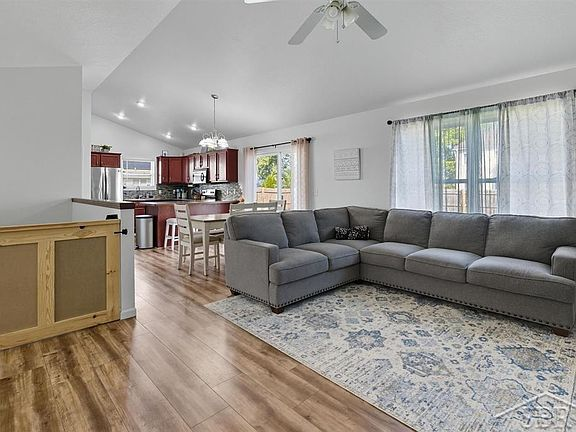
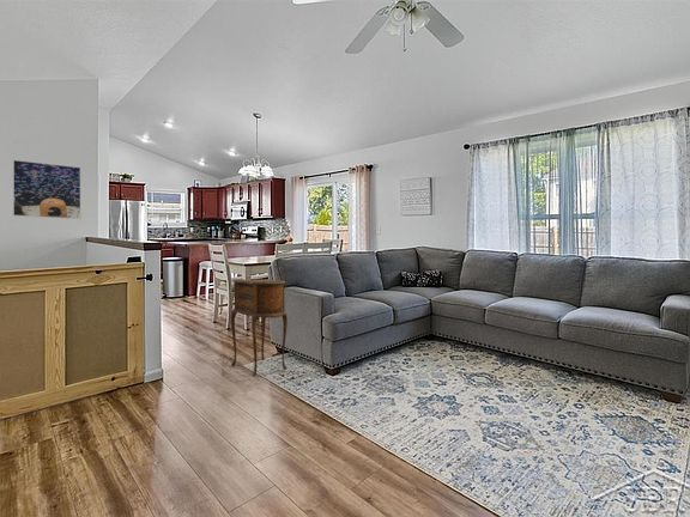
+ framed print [12,159,81,220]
+ side table [230,279,289,378]
